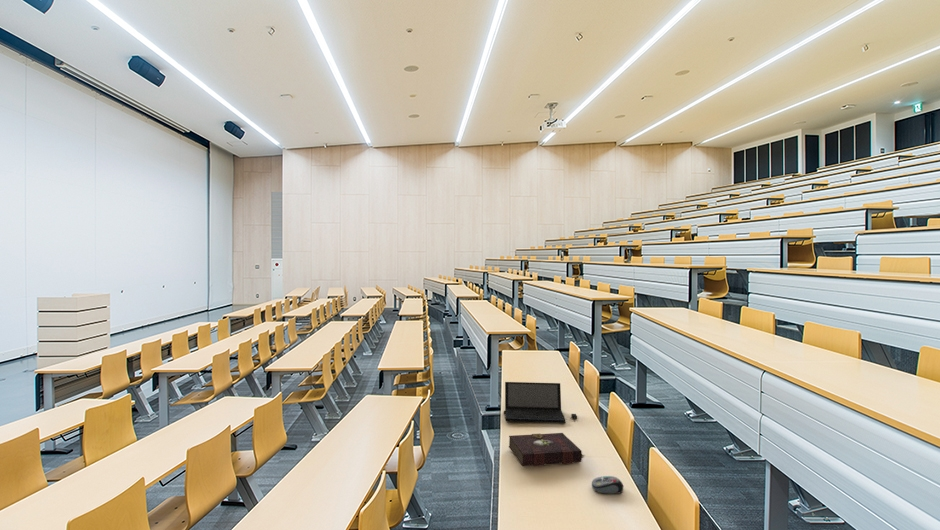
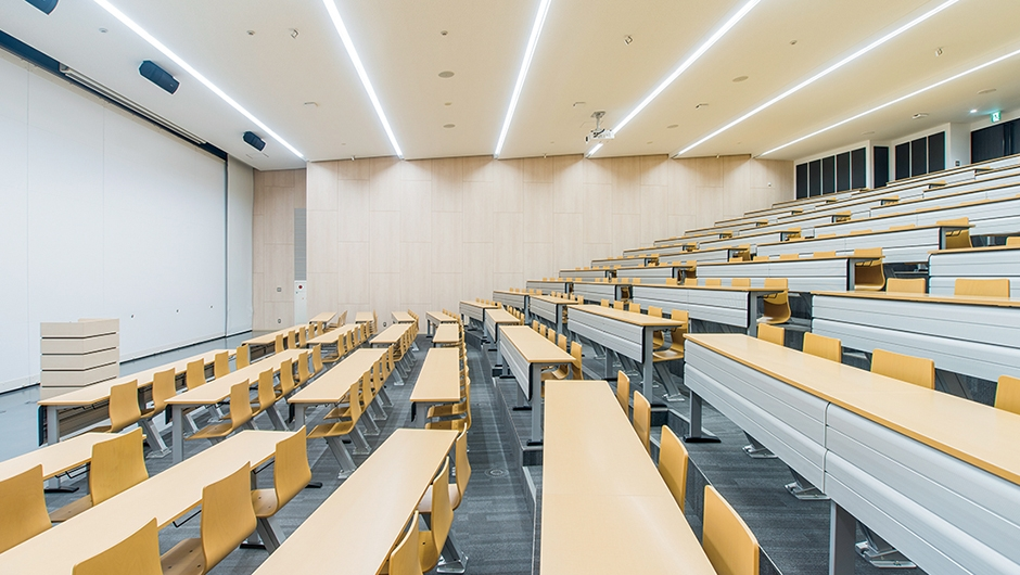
- laptop computer [503,381,578,424]
- computer mouse [591,475,624,495]
- book [508,432,585,467]
